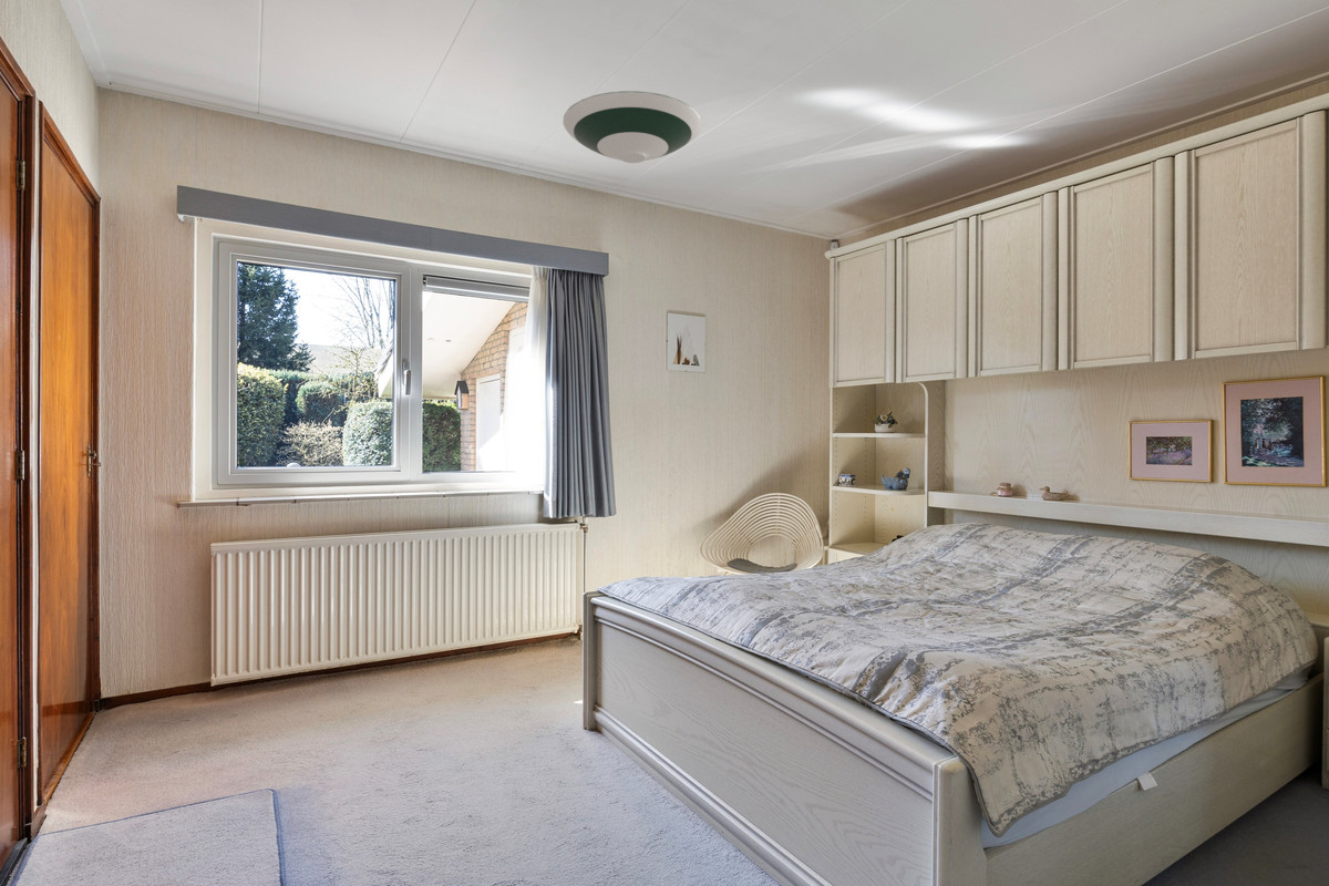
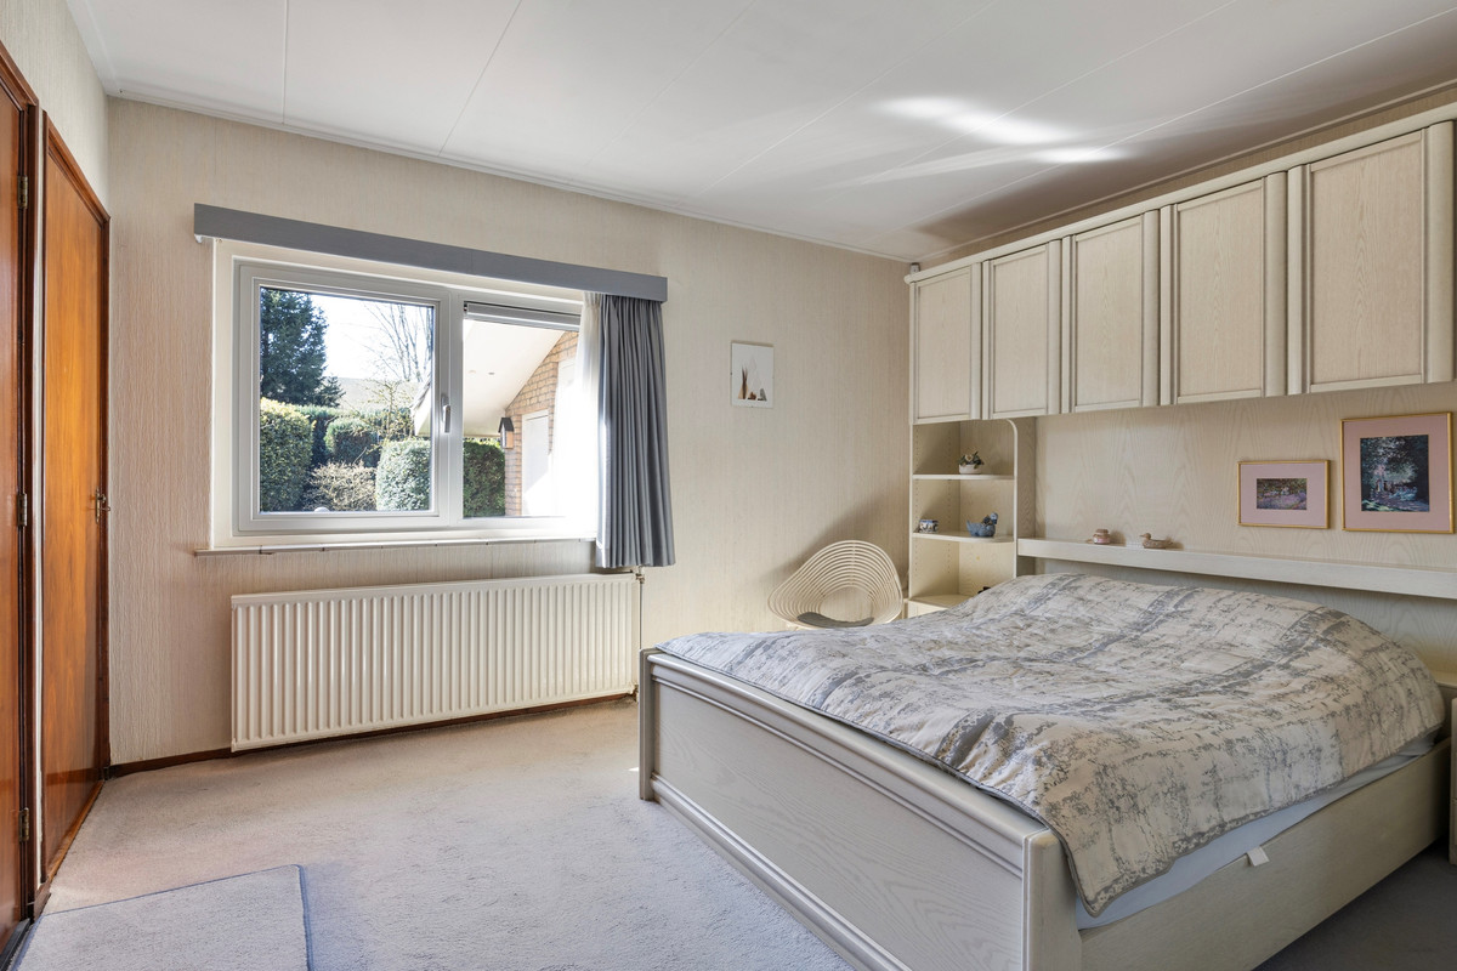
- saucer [562,90,703,164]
